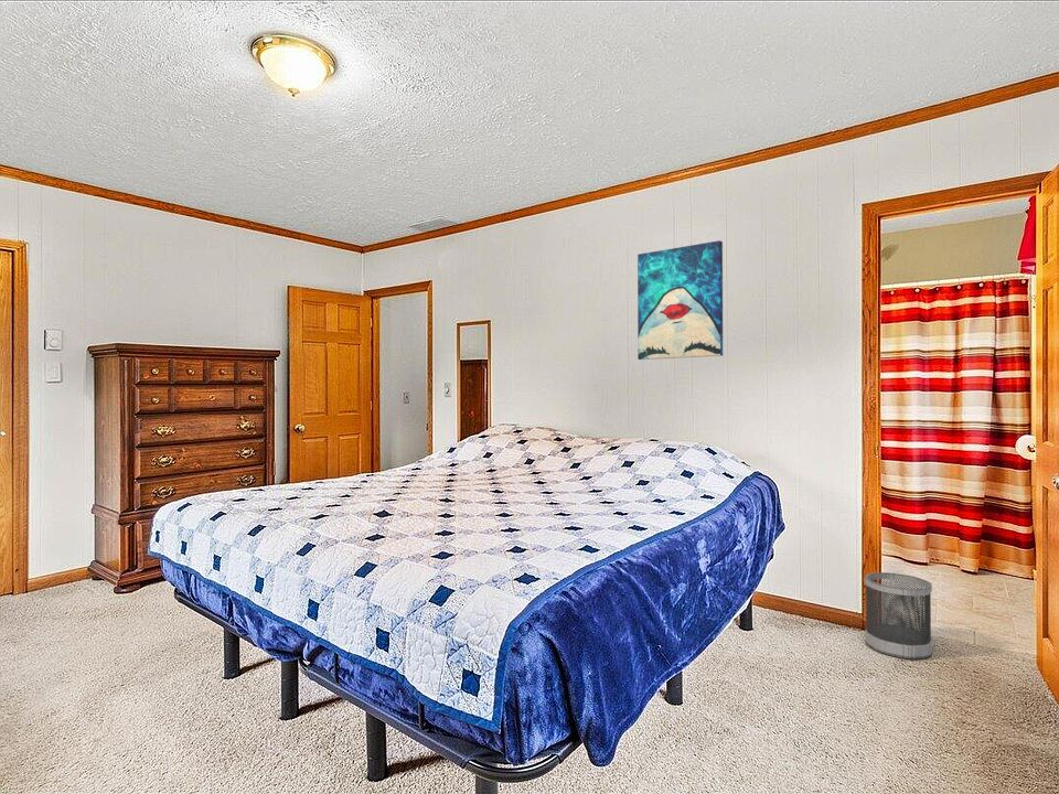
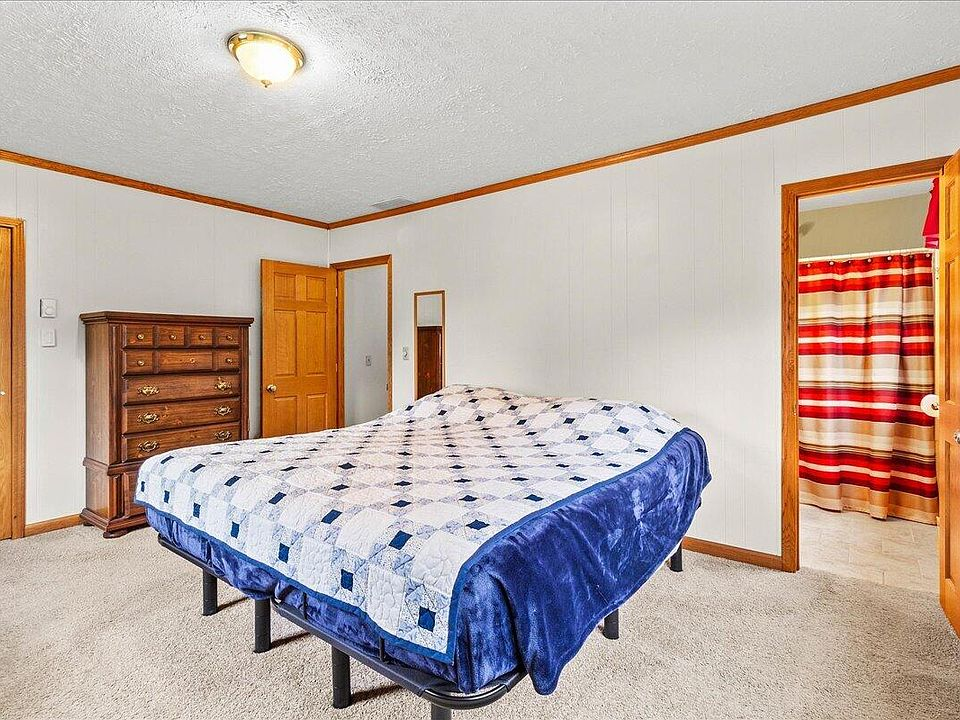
- wall art [637,239,724,361]
- wastebasket [864,571,933,661]
